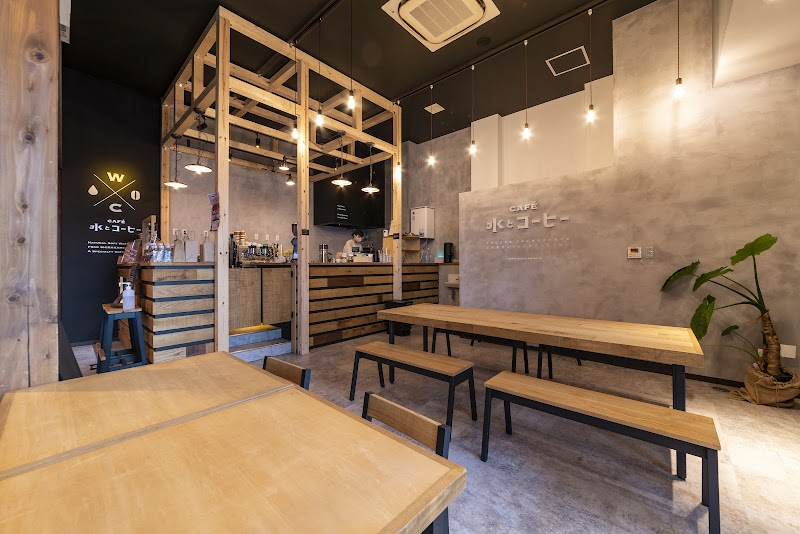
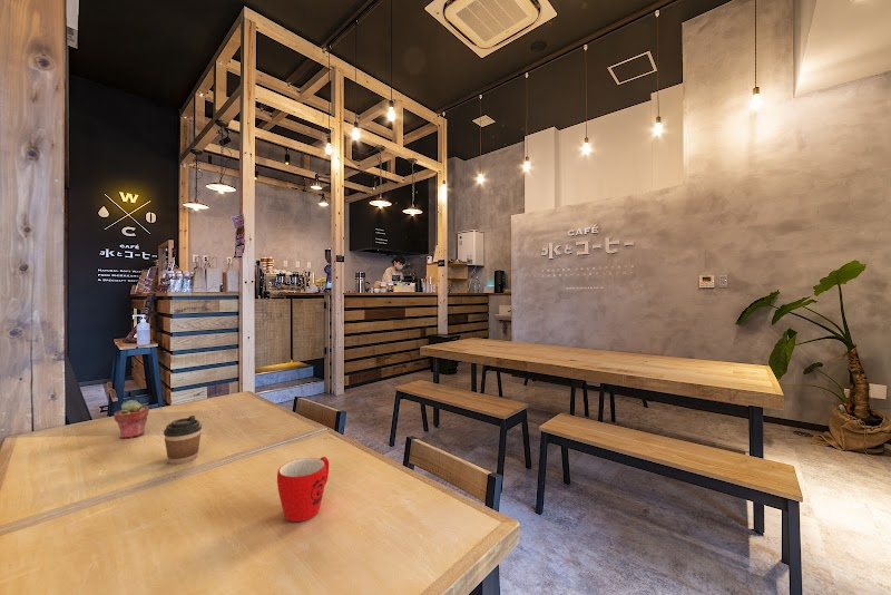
+ coffee cup [163,414,203,466]
+ potted succulent [112,399,150,439]
+ mug [276,456,330,523]
